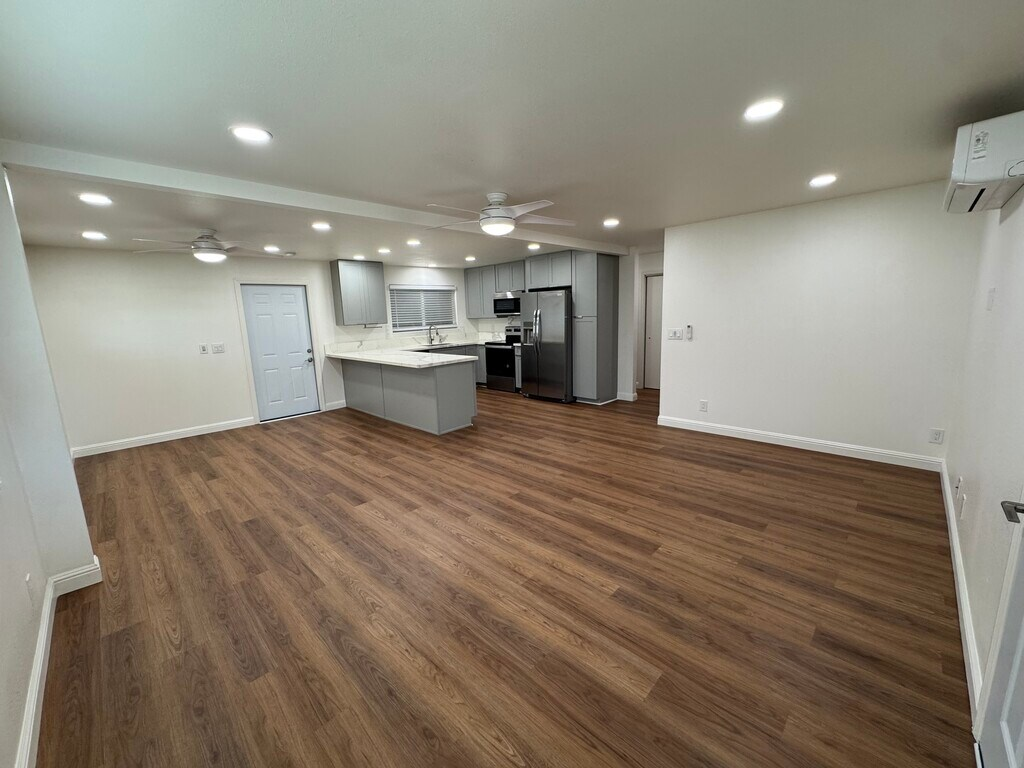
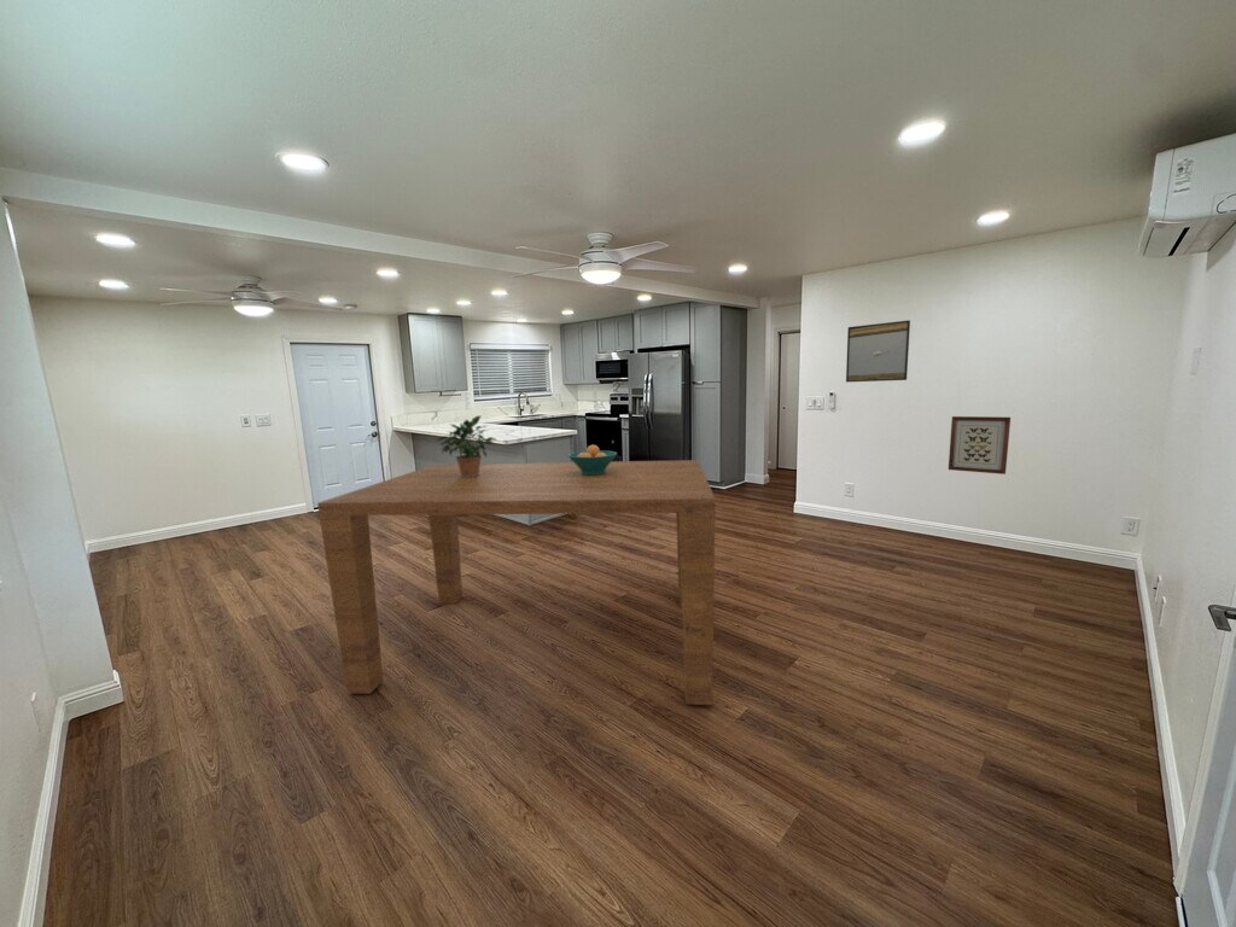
+ fruit bowl [567,444,618,474]
+ potted plant [437,414,499,477]
+ wall art [948,415,1011,476]
+ table [316,459,717,706]
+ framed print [845,319,911,384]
